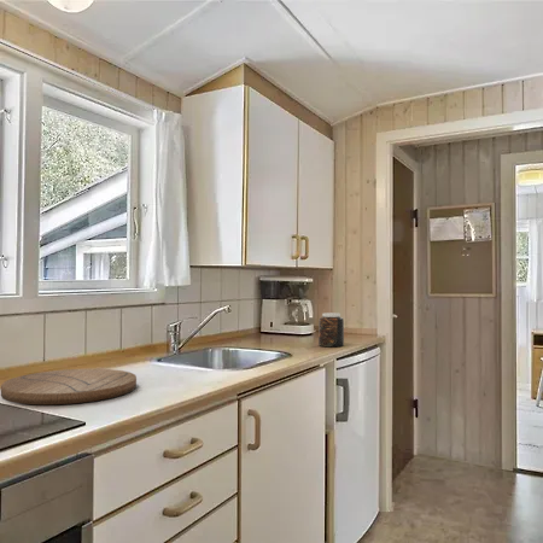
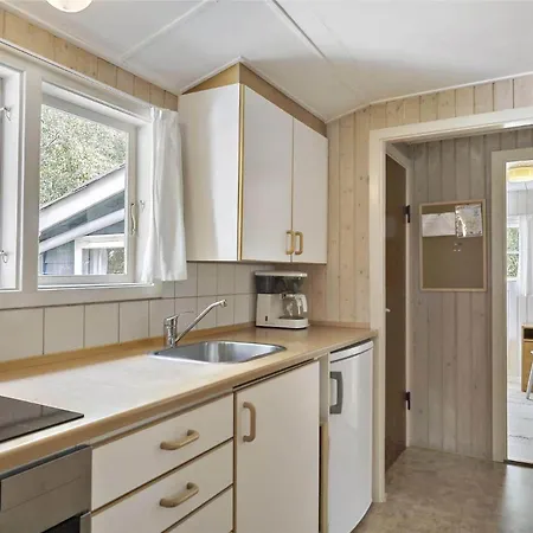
- cutting board [0,368,138,405]
- jar [317,311,345,348]
